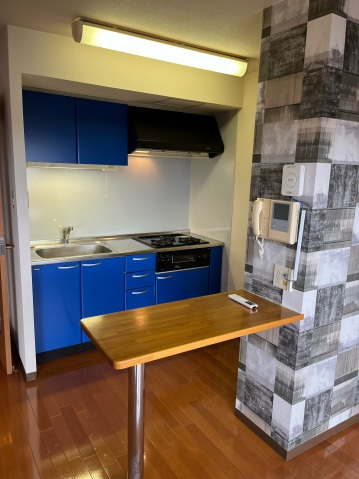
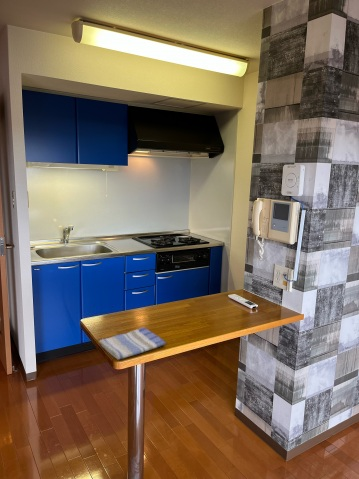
+ dish towel [98,327,167,361]
